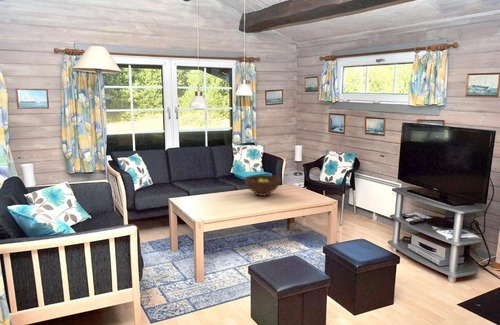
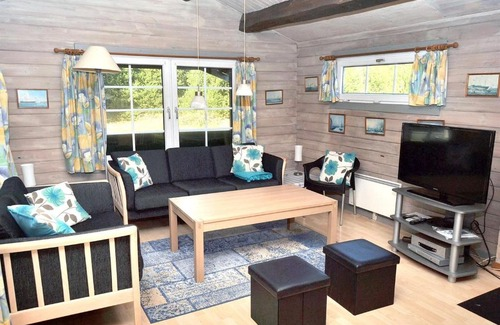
- fruit bowl [243,174,282,197]
